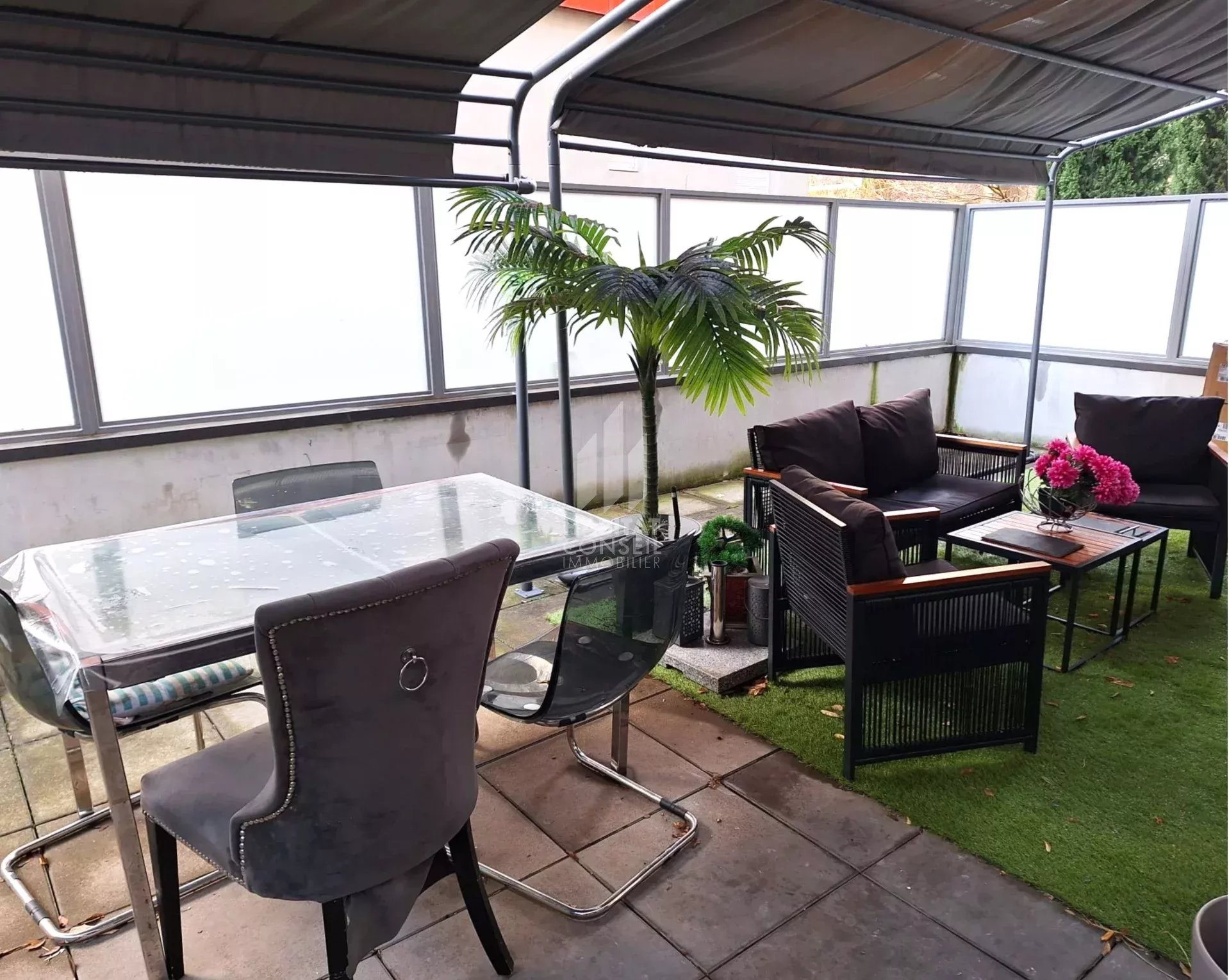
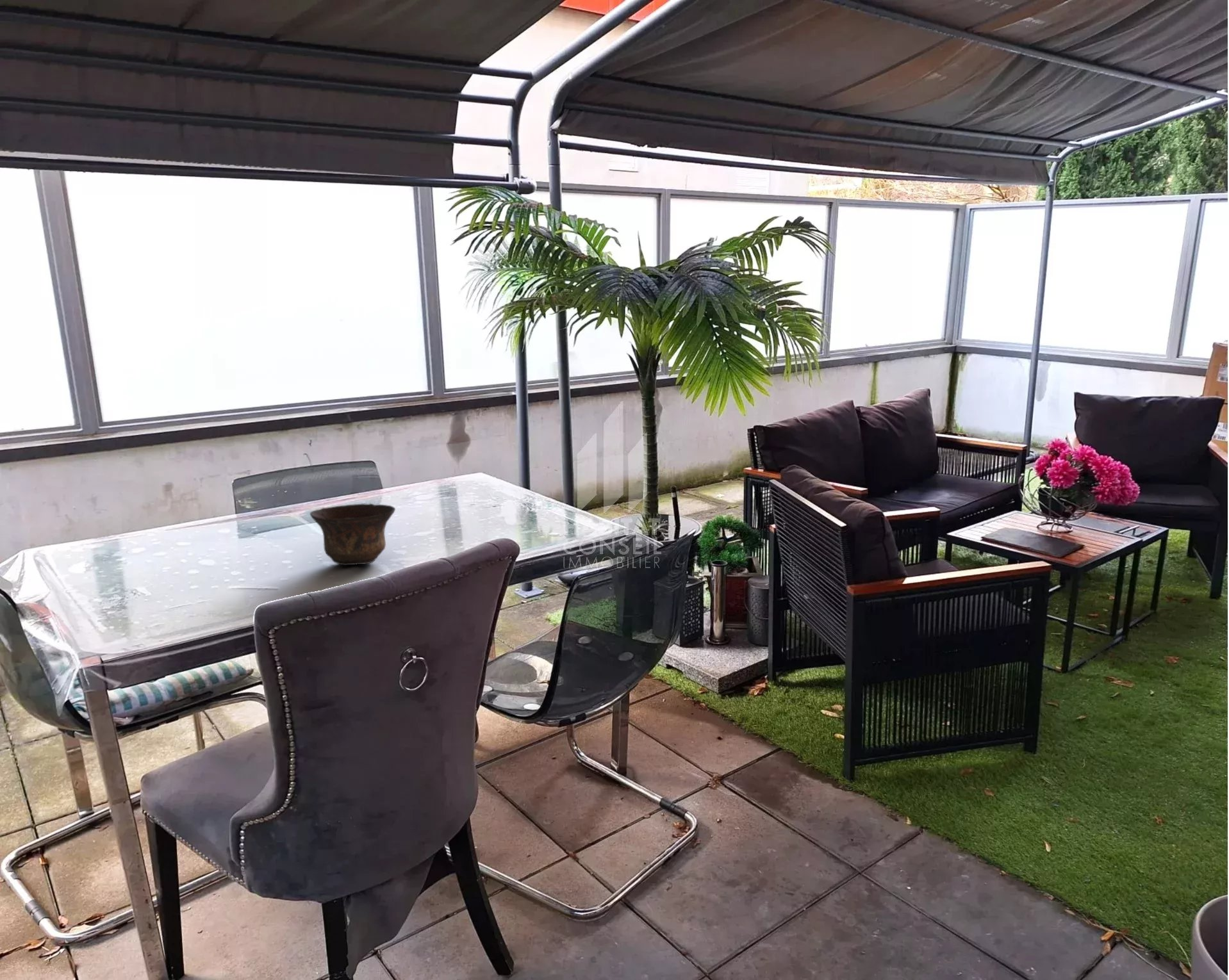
+ bowl [309,503,396,566]
